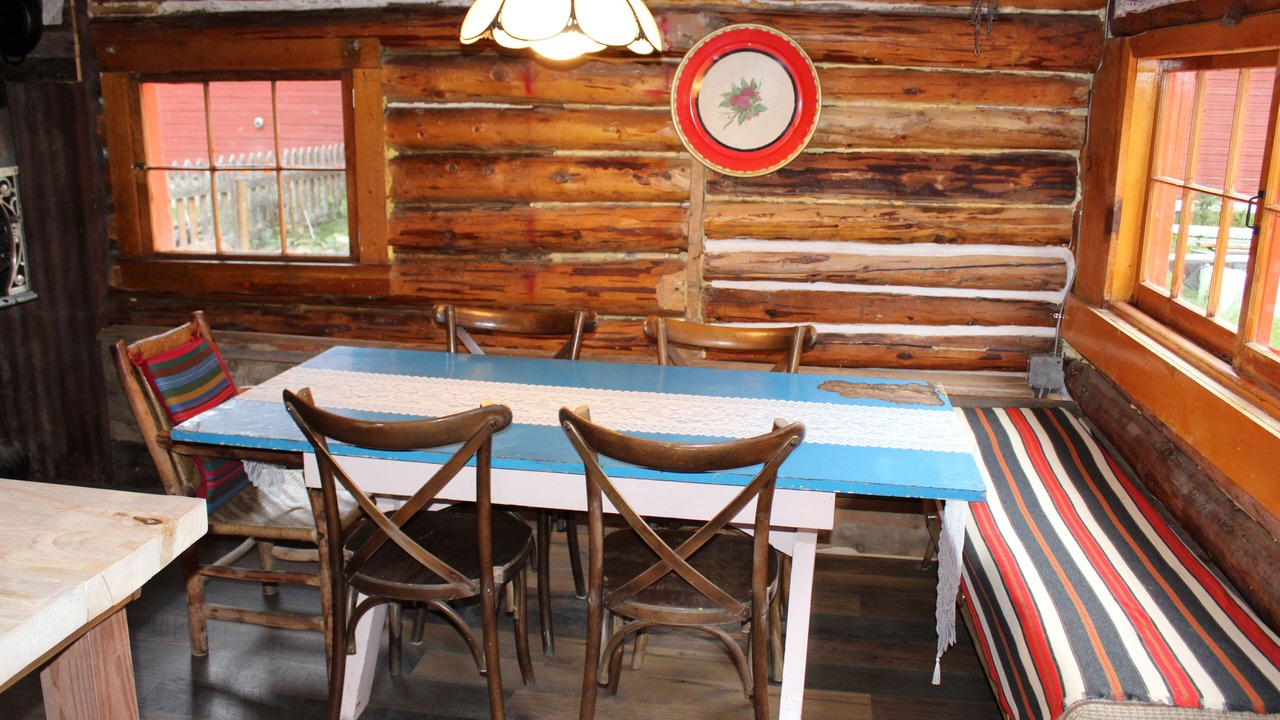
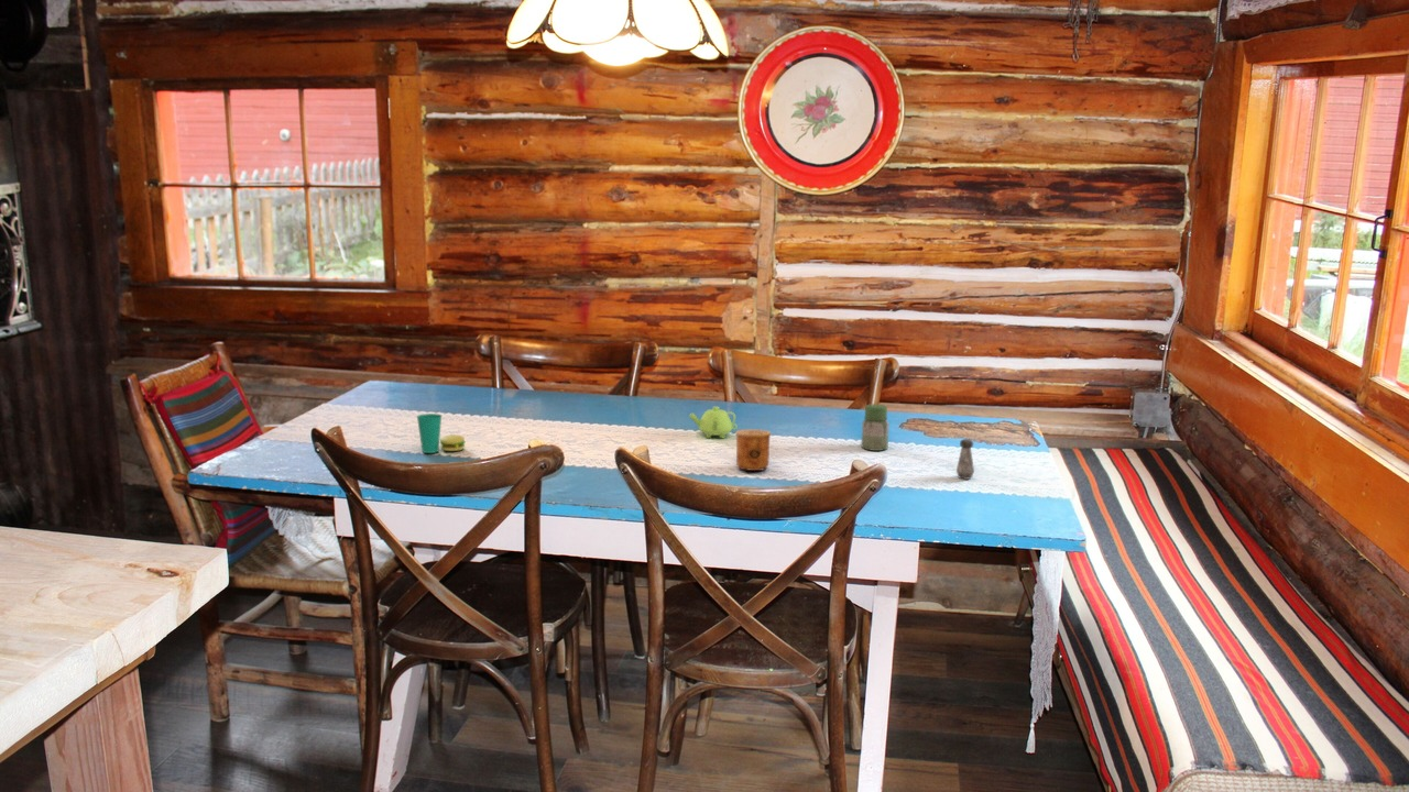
+ cup [416,413,467,454]
+ jar [861,403,891,452]
+ salt shaker [955,438,975,481]
+ teapot [688,406,739,439]
+ cup [734,428,772,472]
